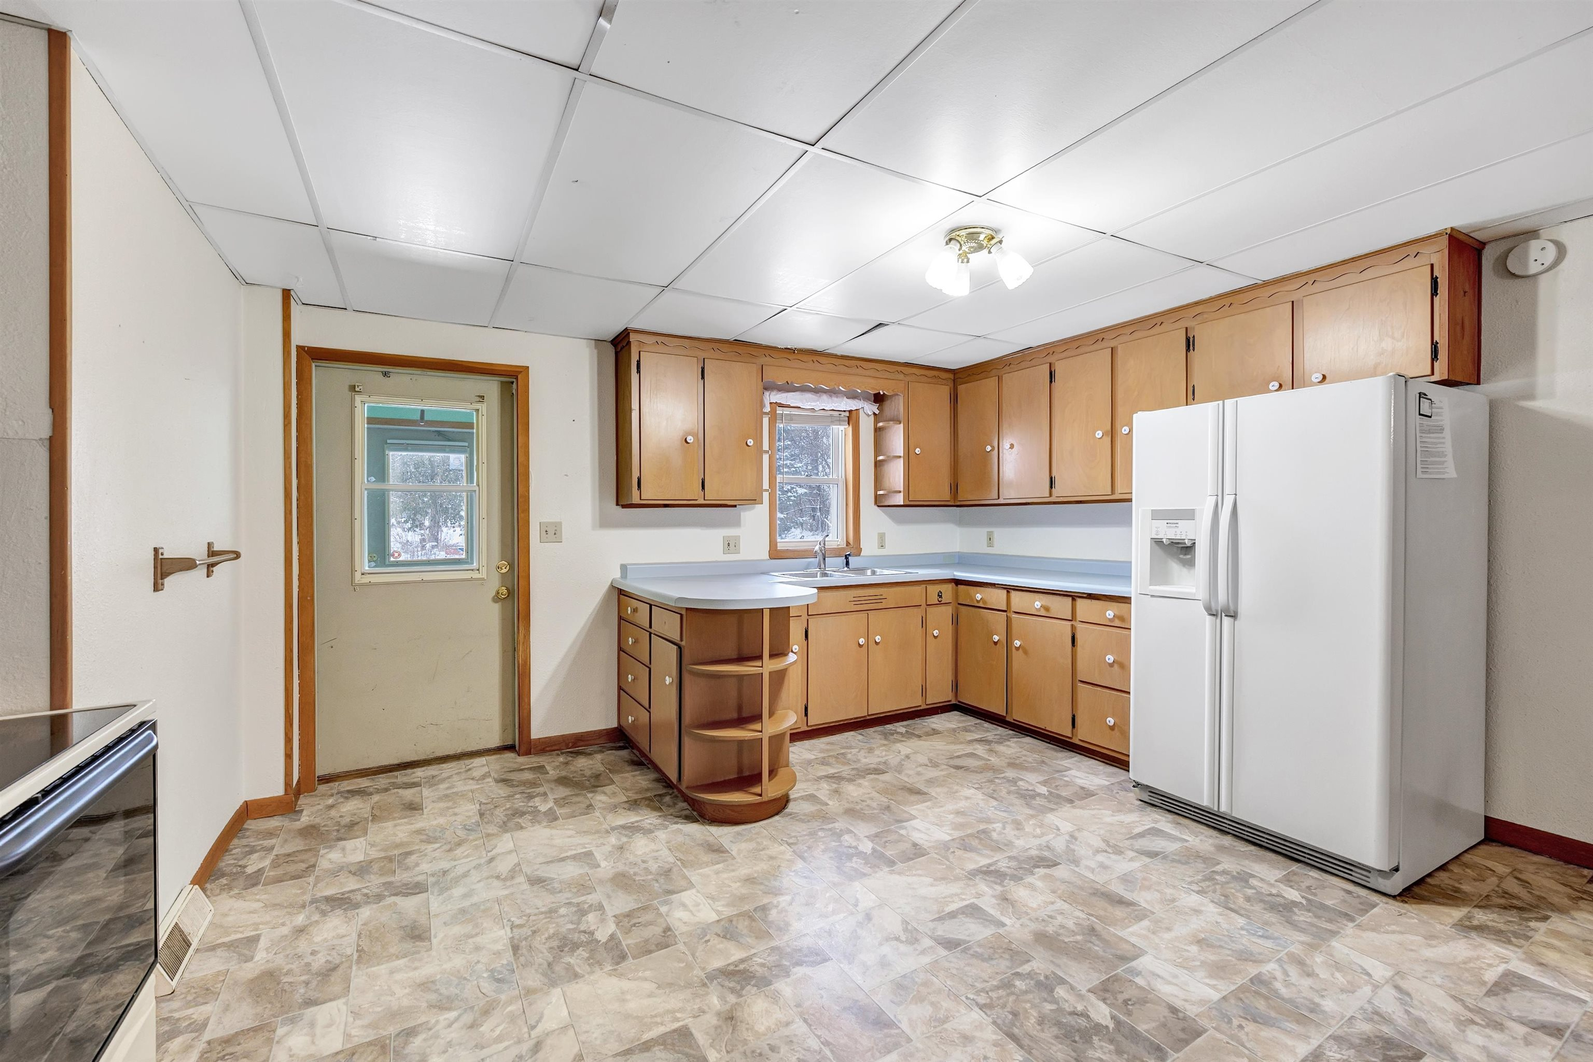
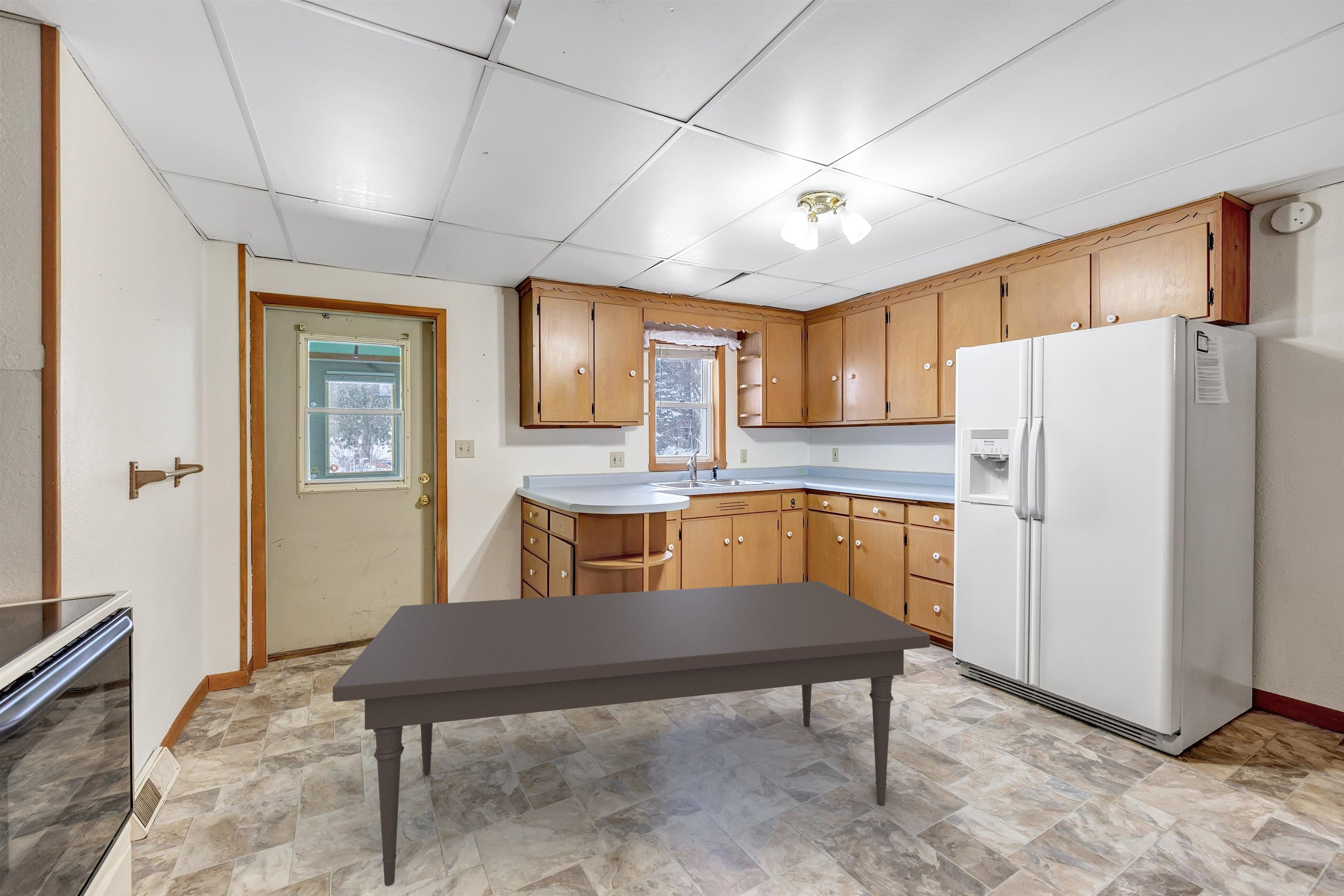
+ dining table [332,581,931,886]
